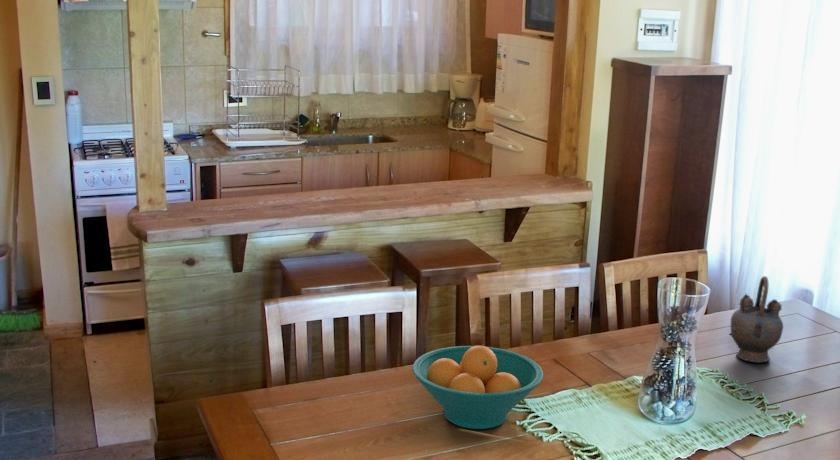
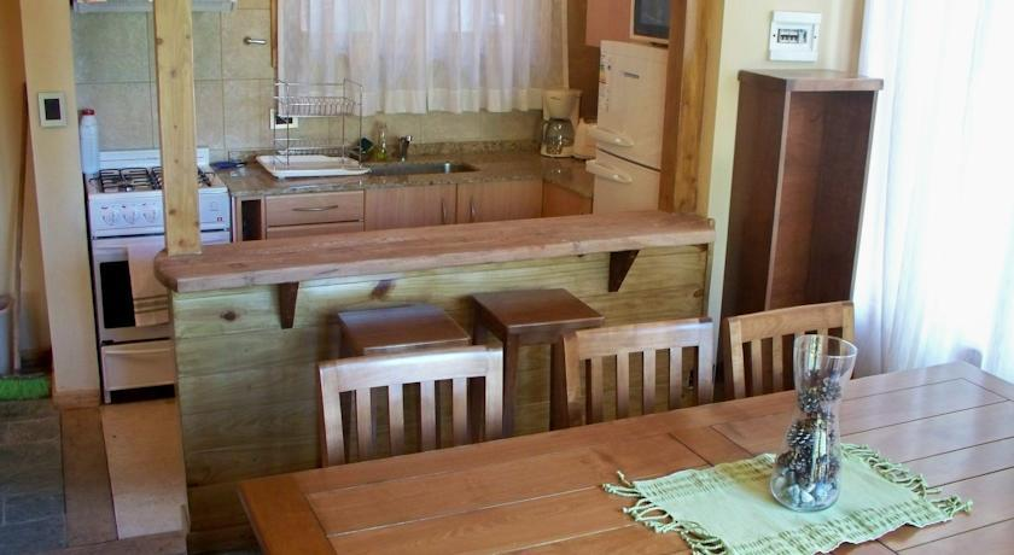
- fruit bowl [412,345,544,430]
- teapot [728,275,784,364]
